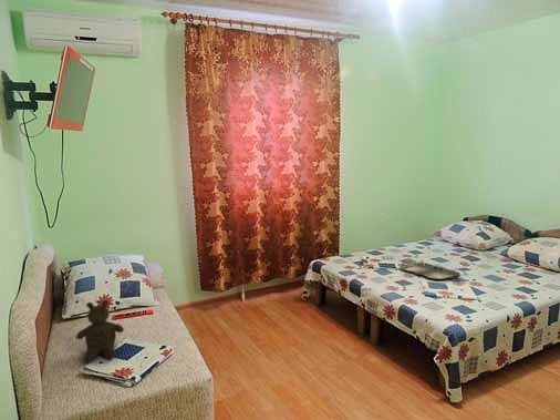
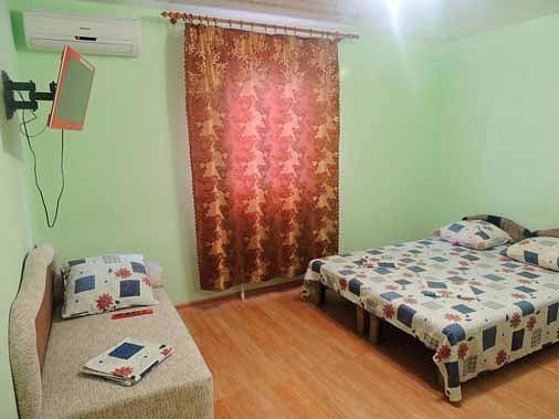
- serving tray [398,260,460,280]
- teddy bear [75,299,125,363]
